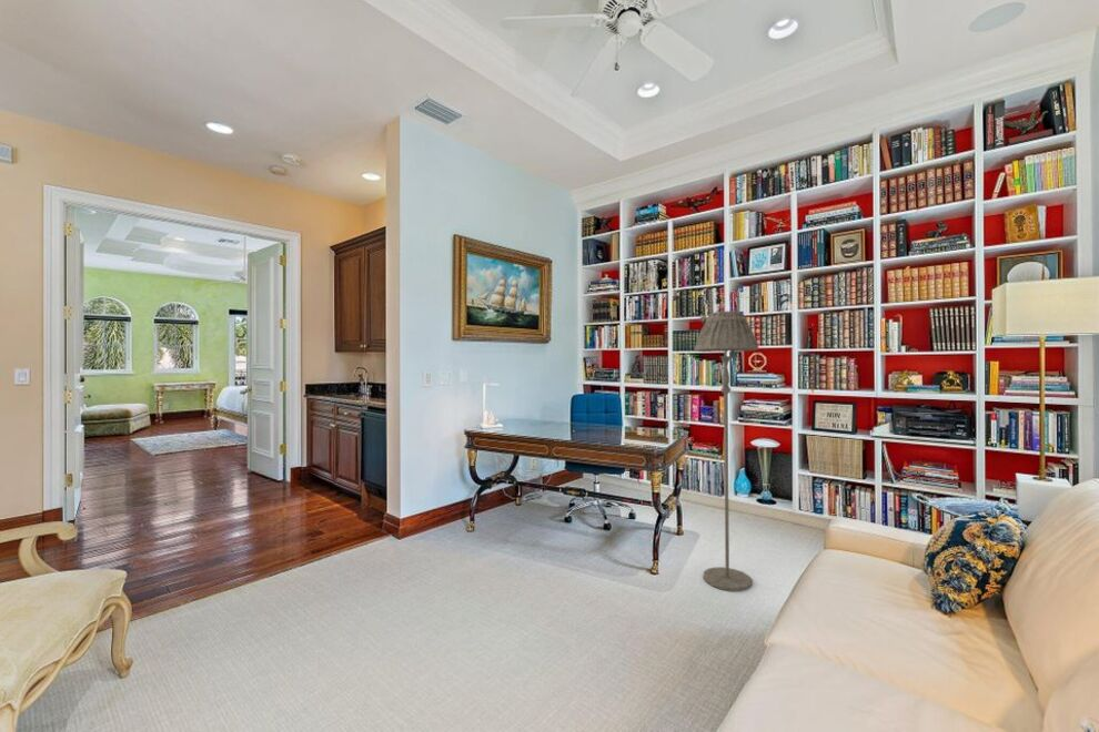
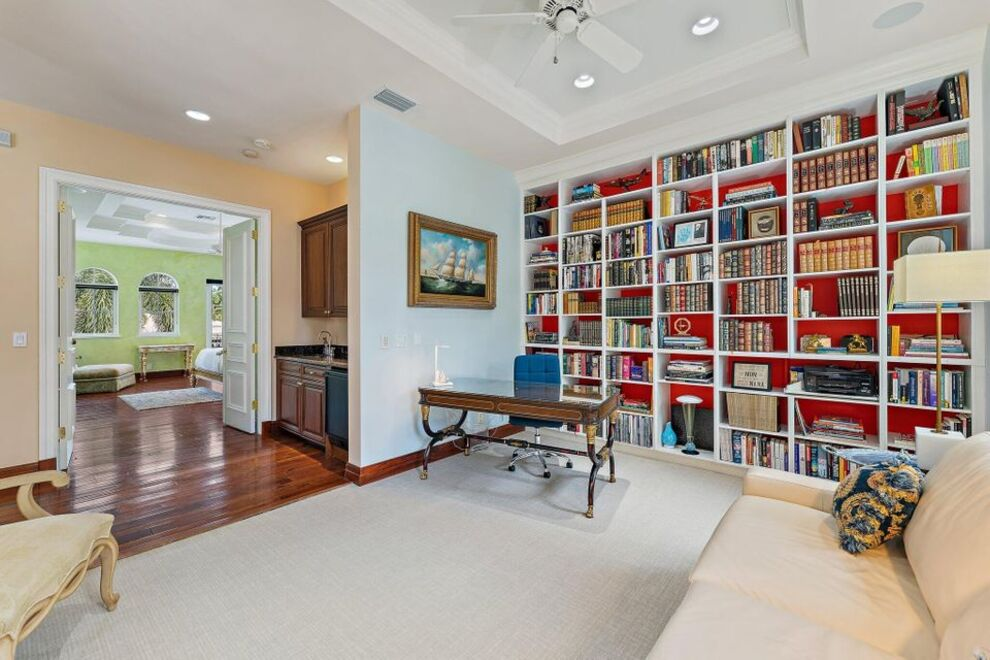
- floor lamp [694,309,759,592]
